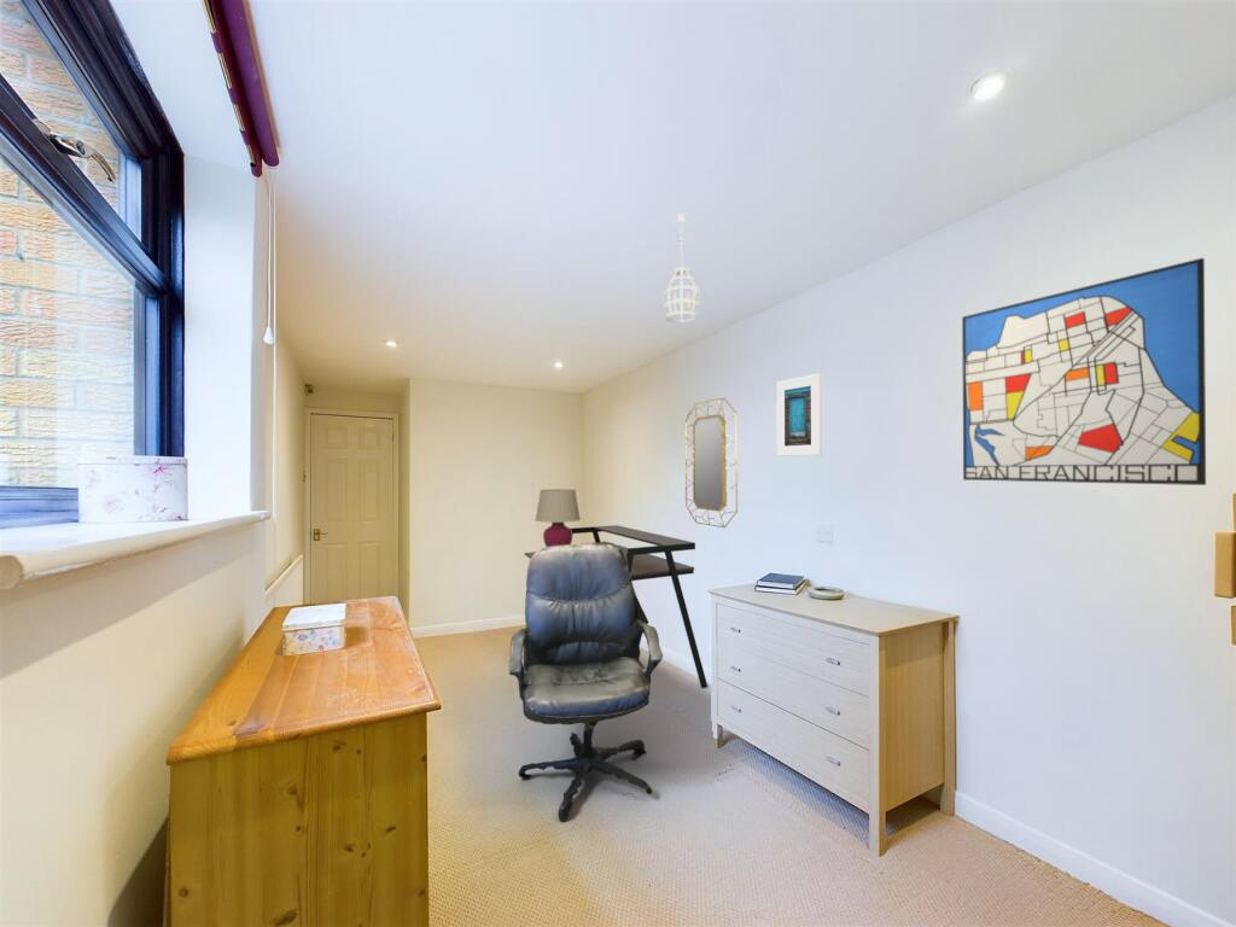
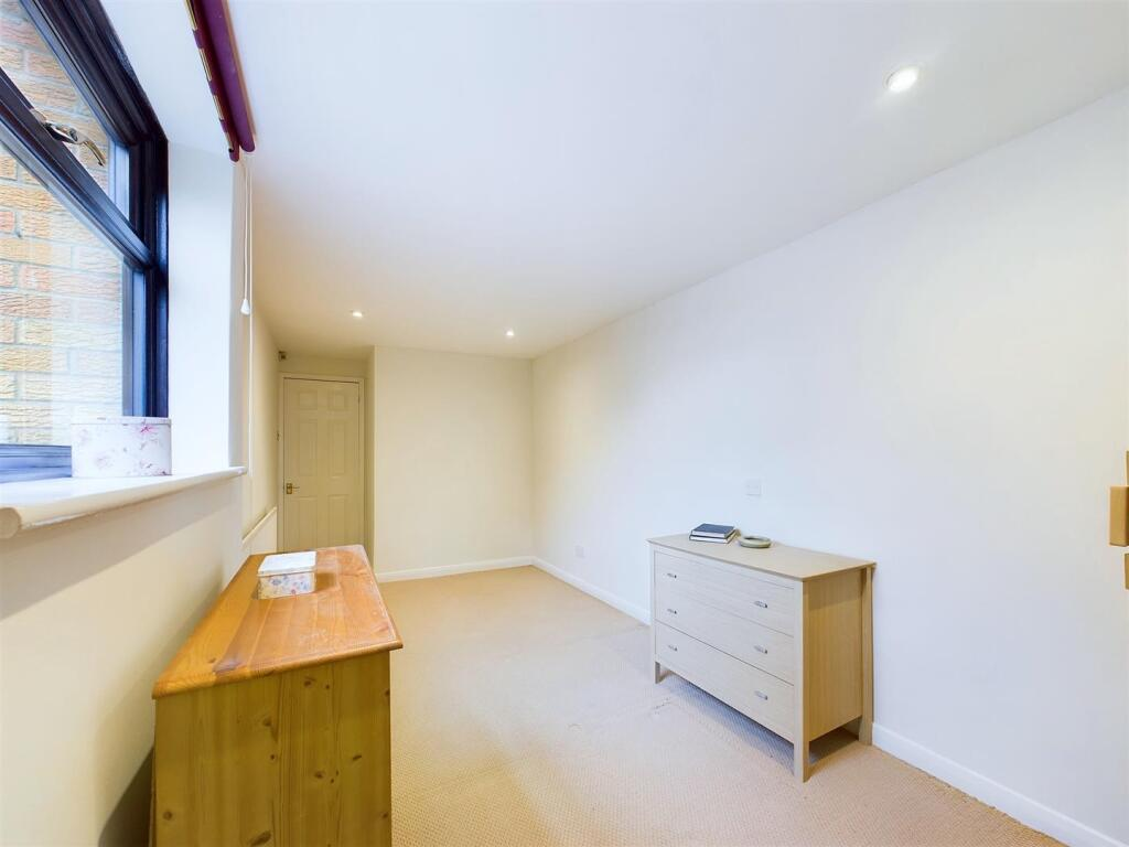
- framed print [775,372,823,457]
- home mirror [684,396,739,529]
- wall art [961,257,1207,486]
- table lamp [535,488,582,548]
- pendant light [663,212,701,323]
- office chair [508,541,664,823]
- desk [524,524,709,689]
